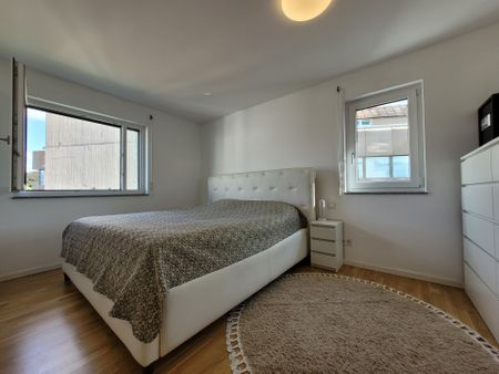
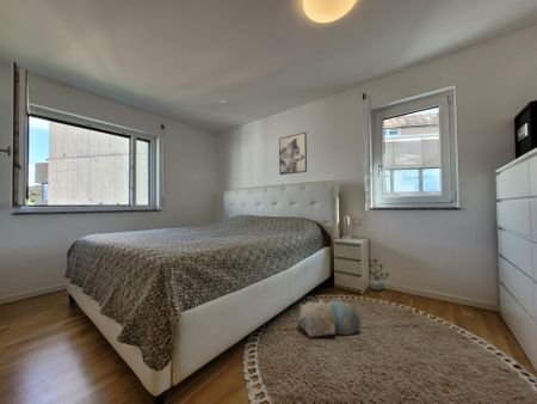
+ potted plant [368,263,390,293]
+ wall art [278,131,308,176]
+ plush toy [297,296,362,338]
